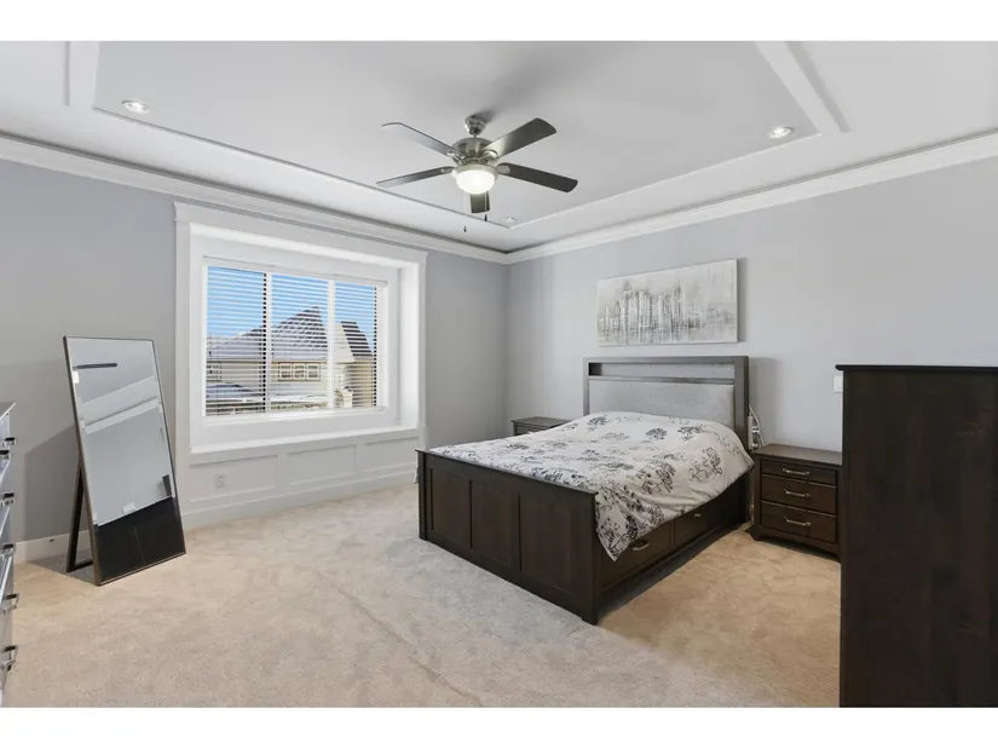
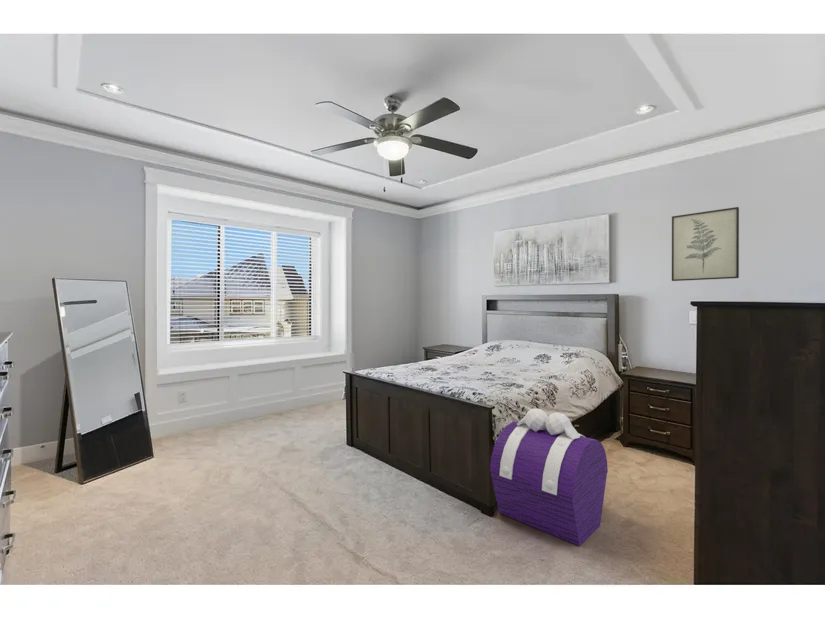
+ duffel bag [489,408,609,547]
+ wall art [671,206,740,282]
